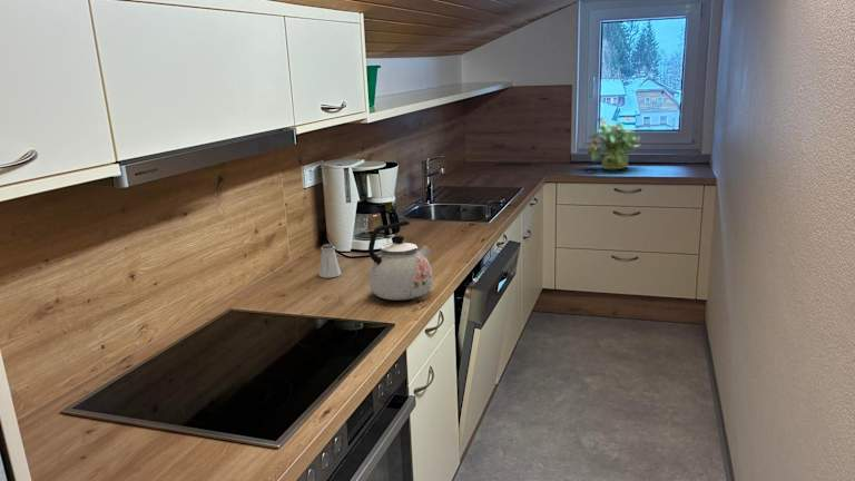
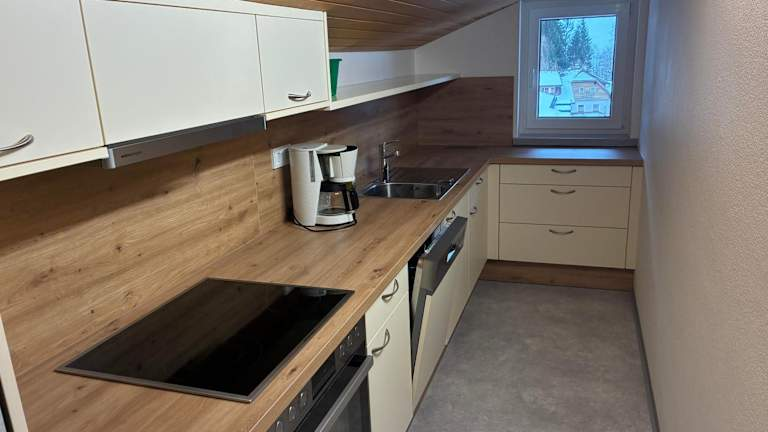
- potted plant [584,116,643,170]
- kettle [367,219,434,301]
- saltshaker [318,243,342,278]
